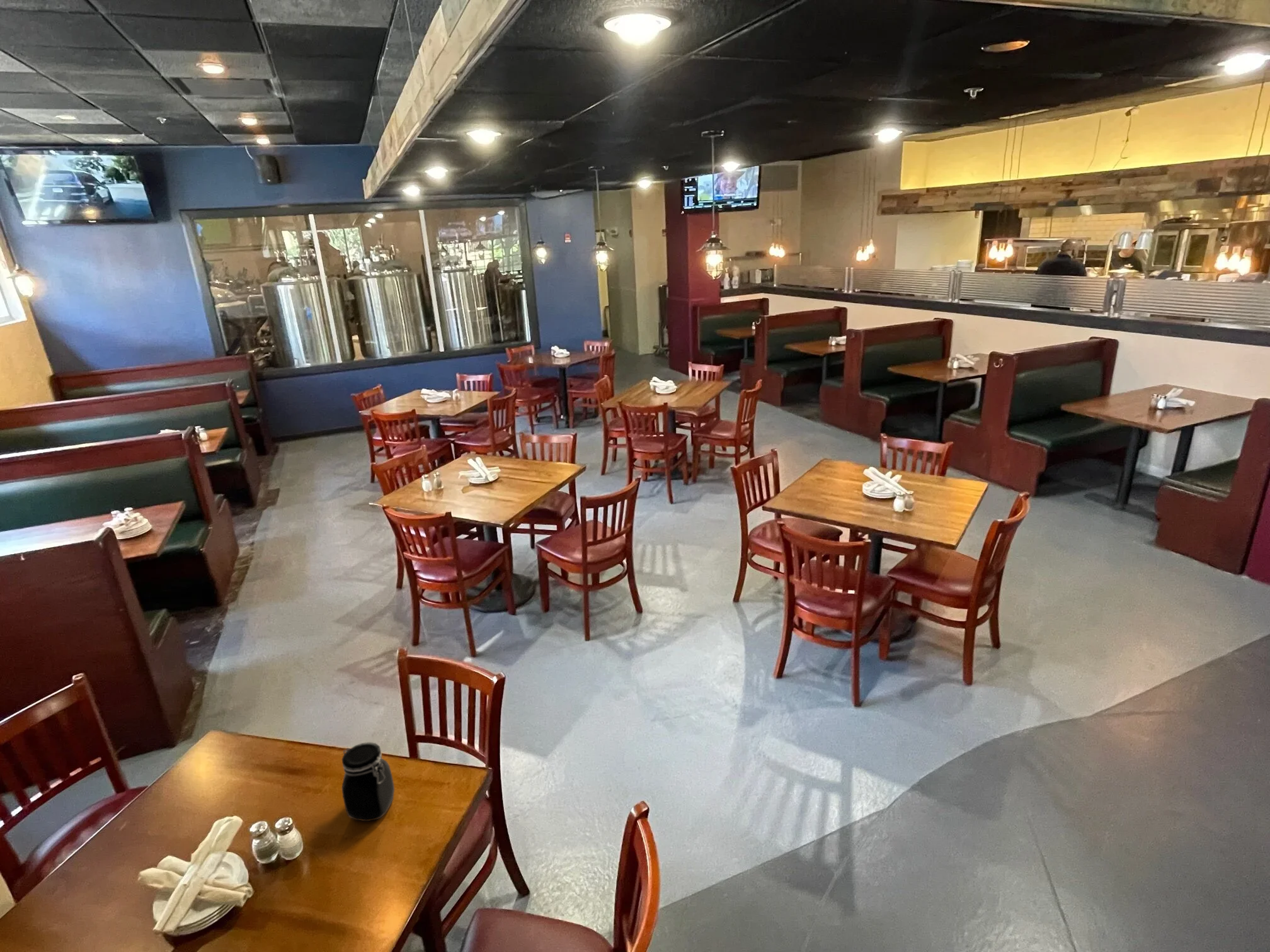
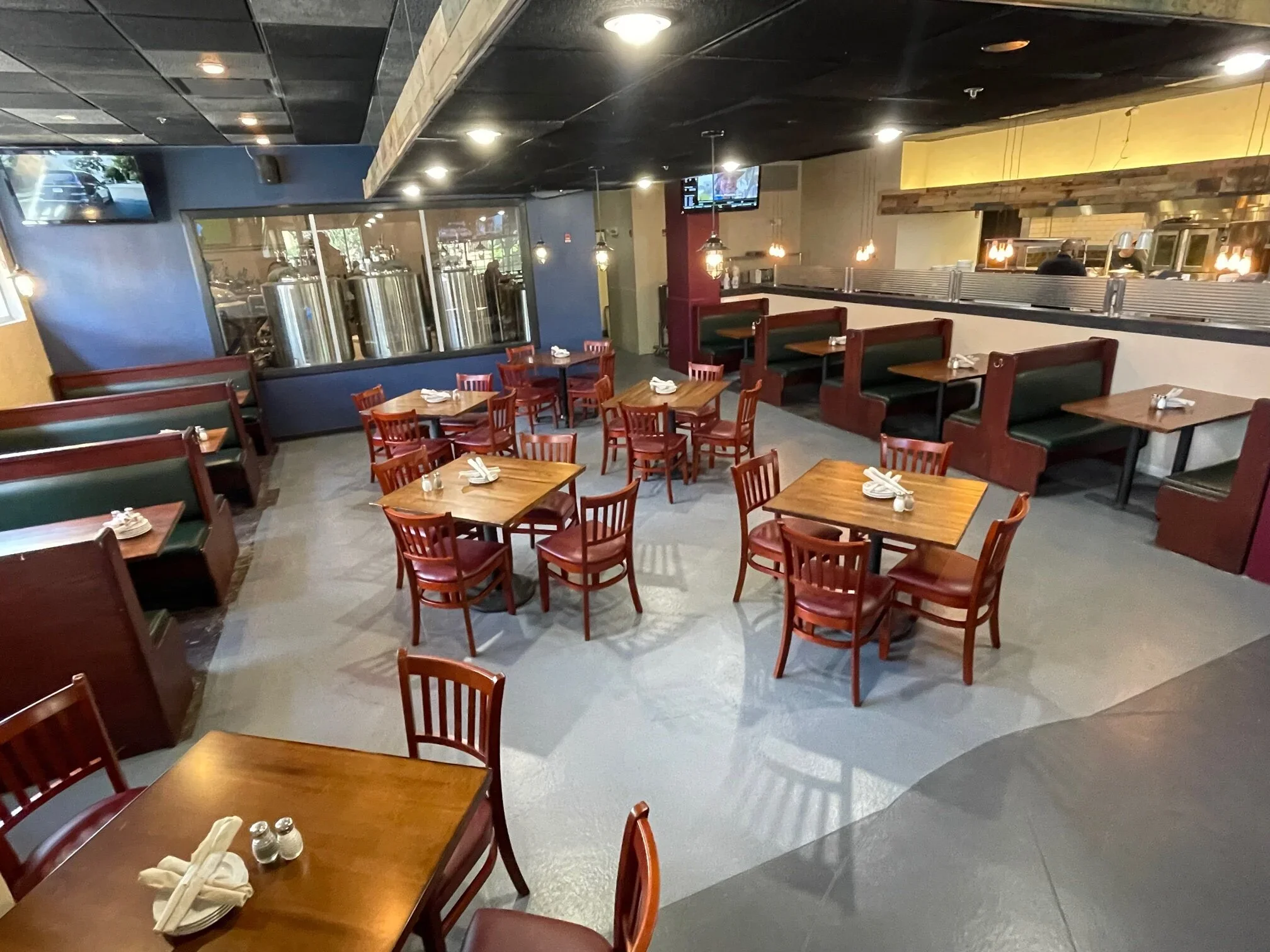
- jar [341,742,395,822]
